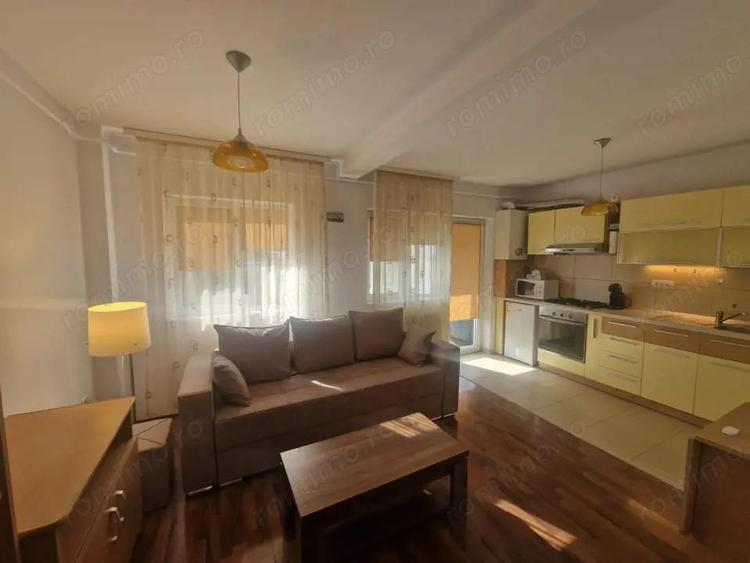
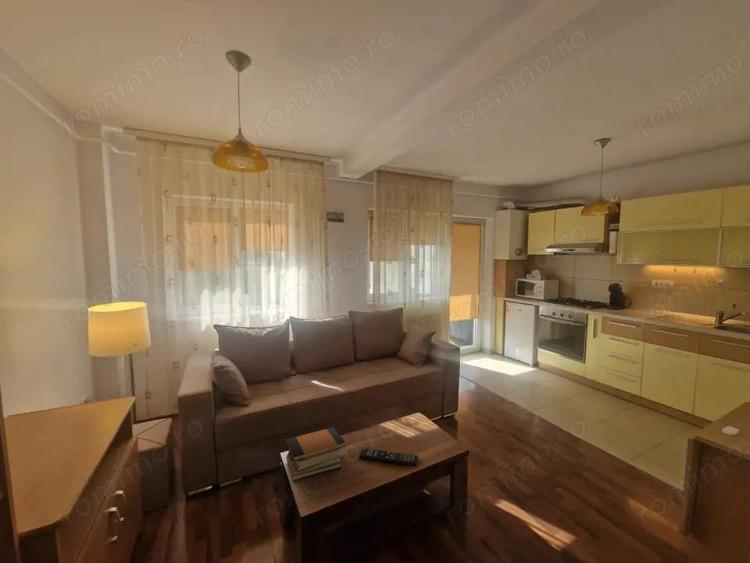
+ book stack [285,426,346,482]
+ remote control [358,447,419,468]
